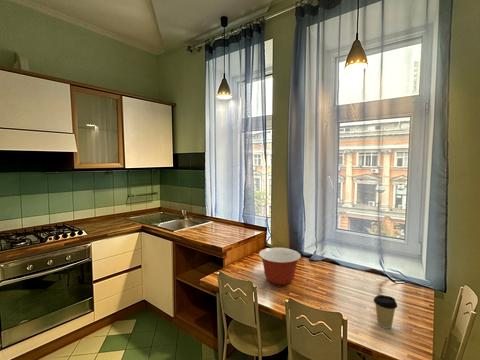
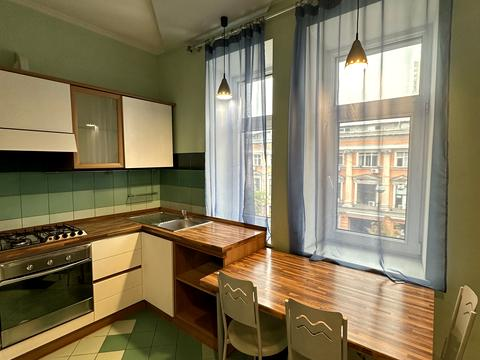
- mixing bowl [258,247,302,286]
- coffee cup [373,294,398,329]
